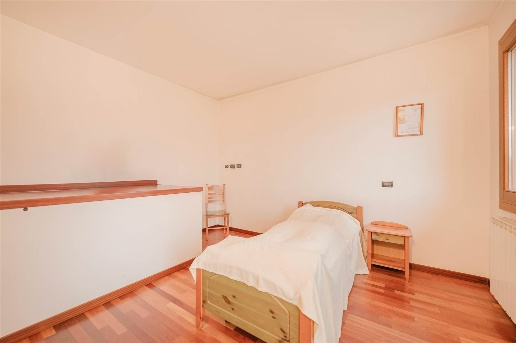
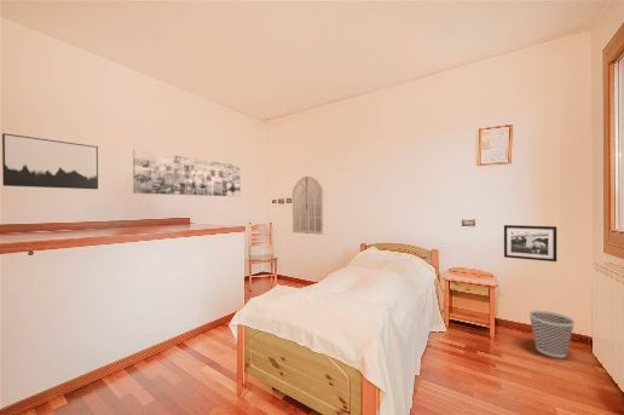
+ wall art [132,149,242,197]
+ wall art [1,132,99,190]
+ picture frame [503,224,557,263]
+ wastebasket [527,309,577,359]
+ home mirror [291,175,324,236]
